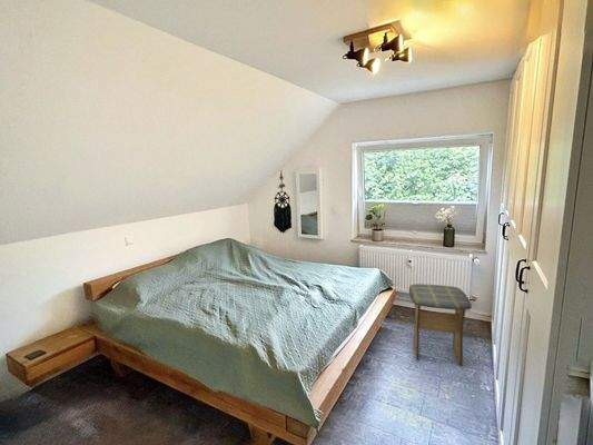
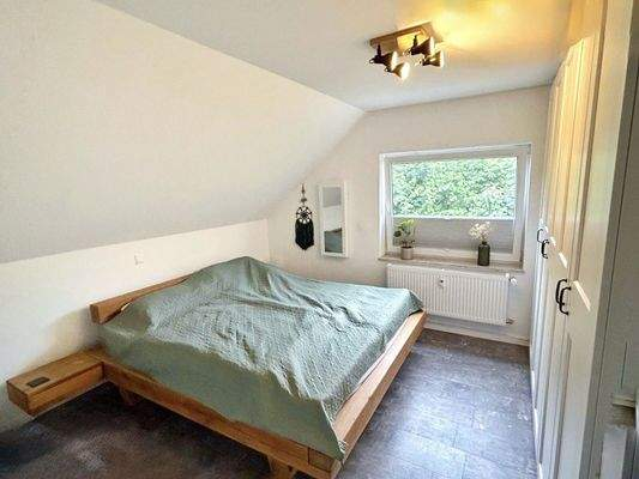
- stool [408,283,473,367]
